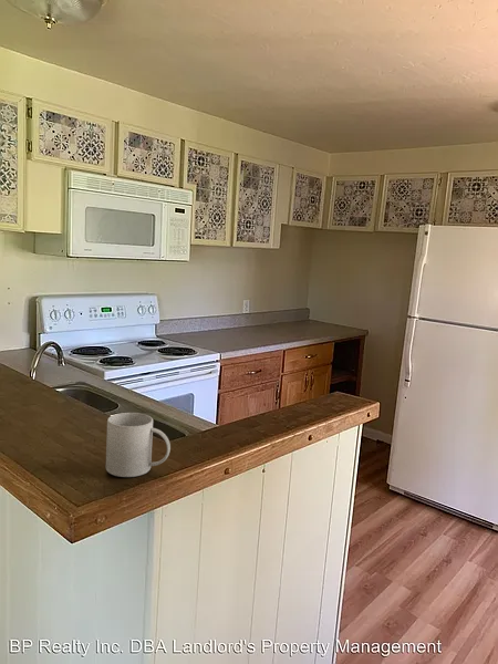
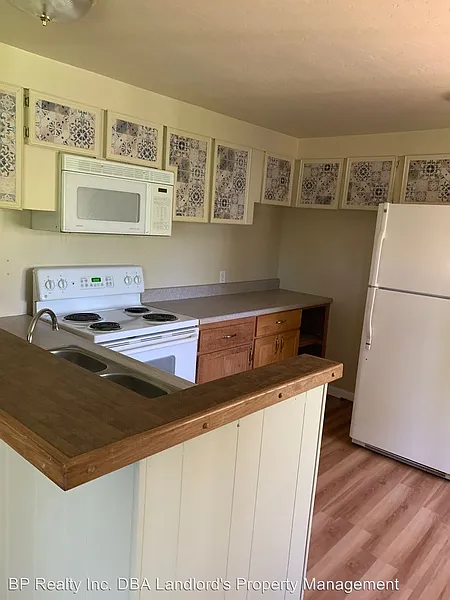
- mug [105,412,172,478]
